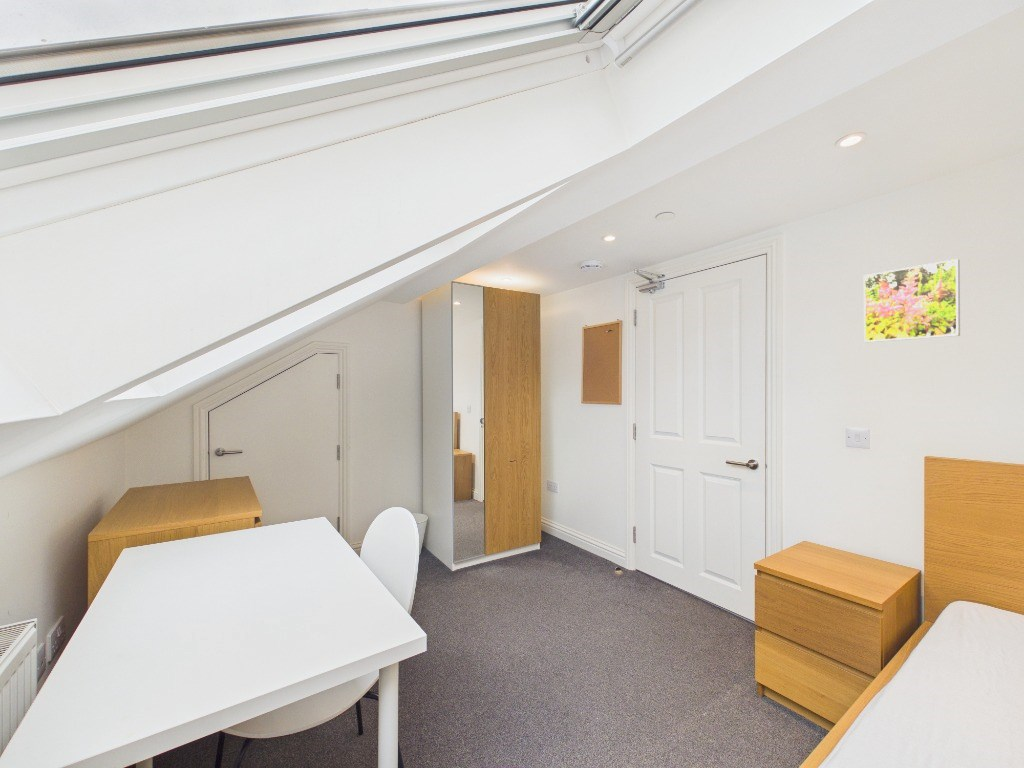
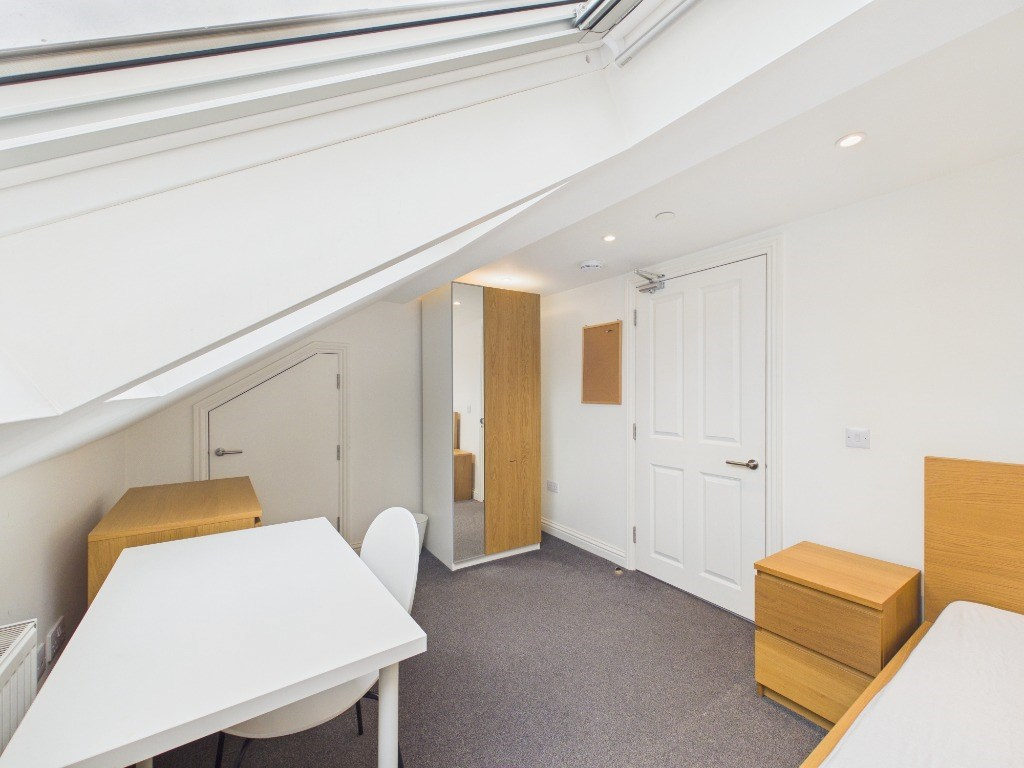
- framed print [863,258,961,343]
